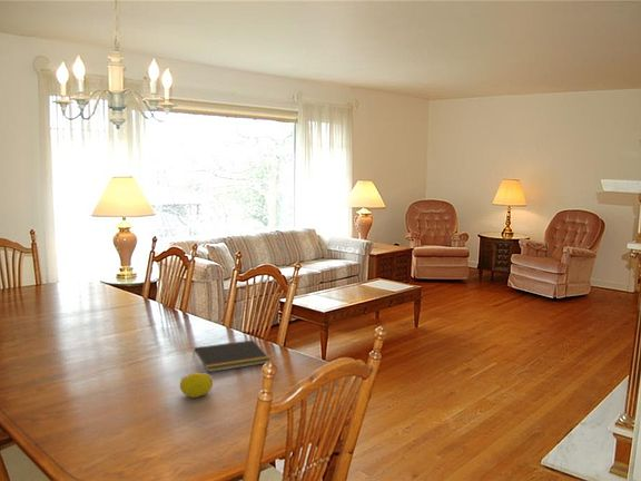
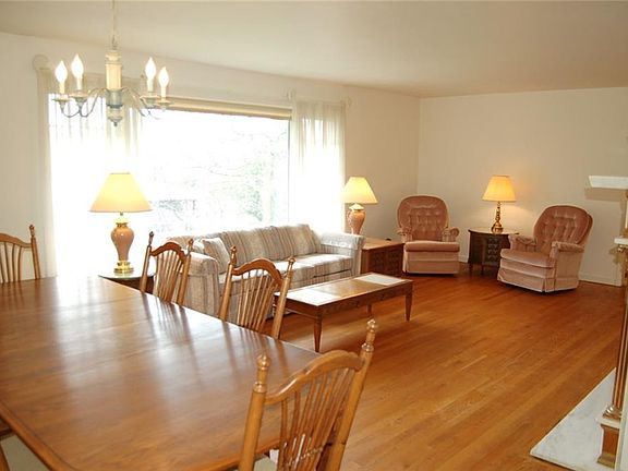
- fruit [179,372,214,399]
- notepad [191,340,272,373]
